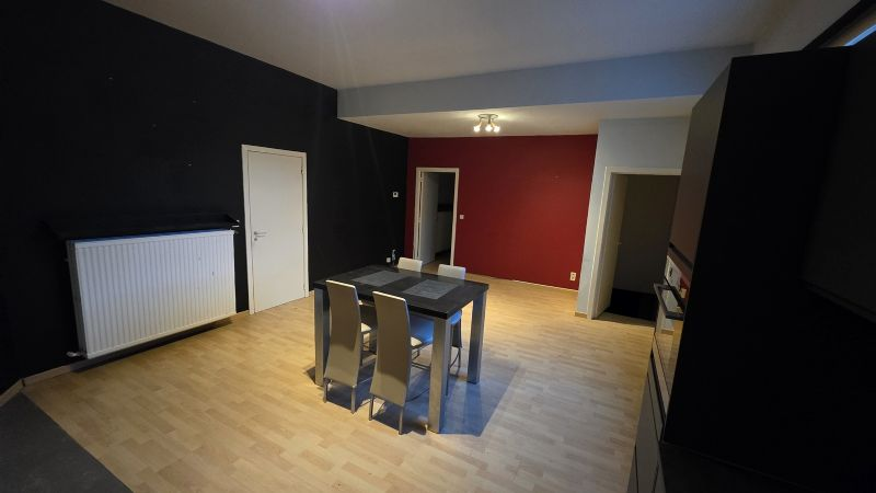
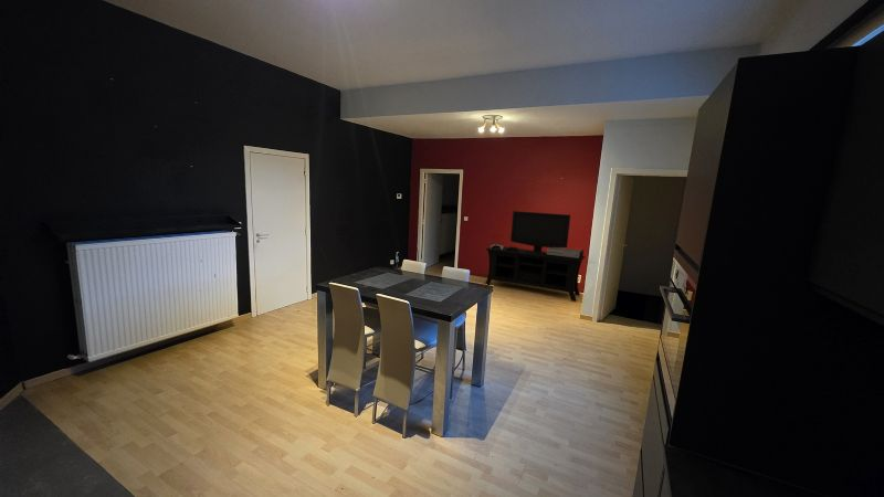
+ media console [484,210,586,303]
